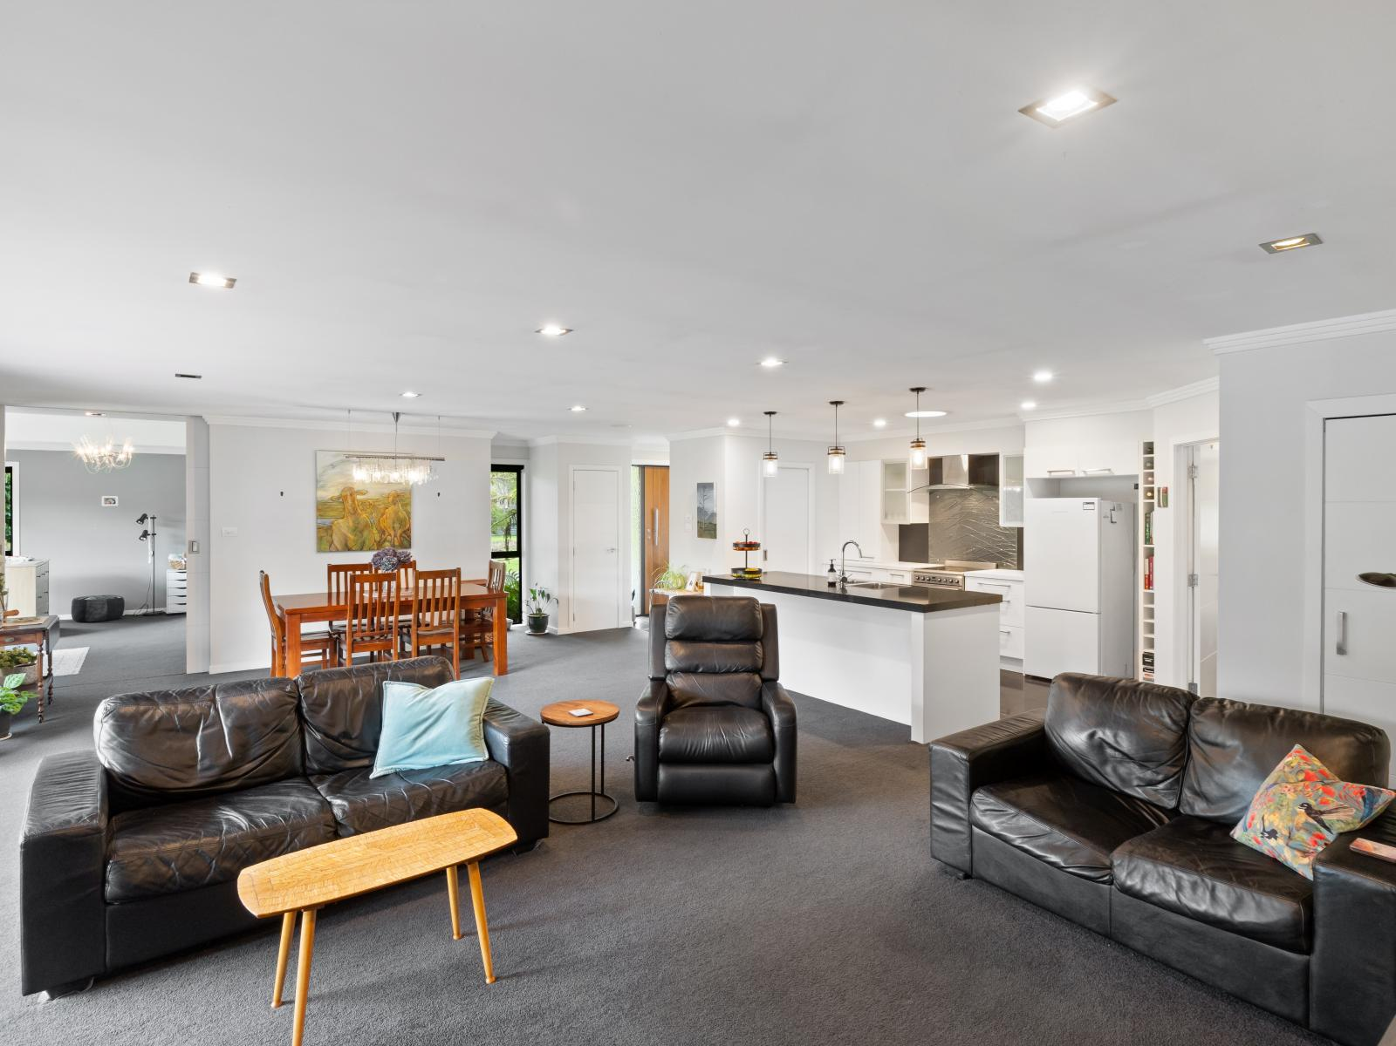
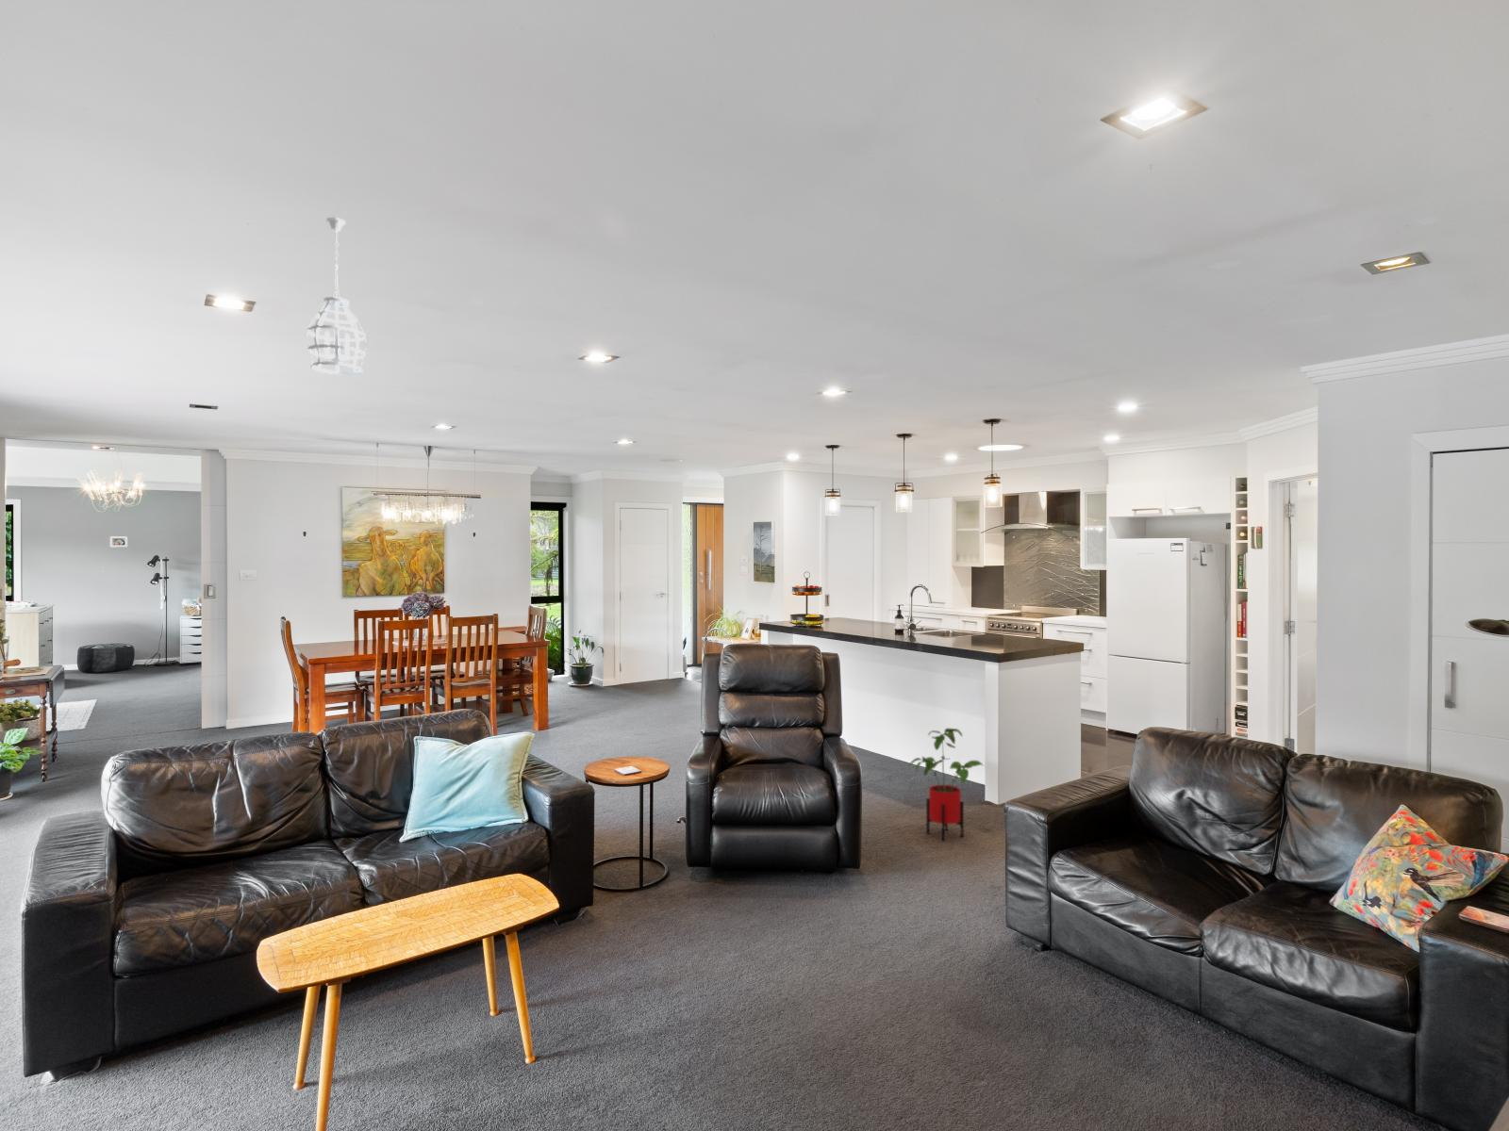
+ house plant [908,727,985,841]
+ pendant light [307,216,367,377]
